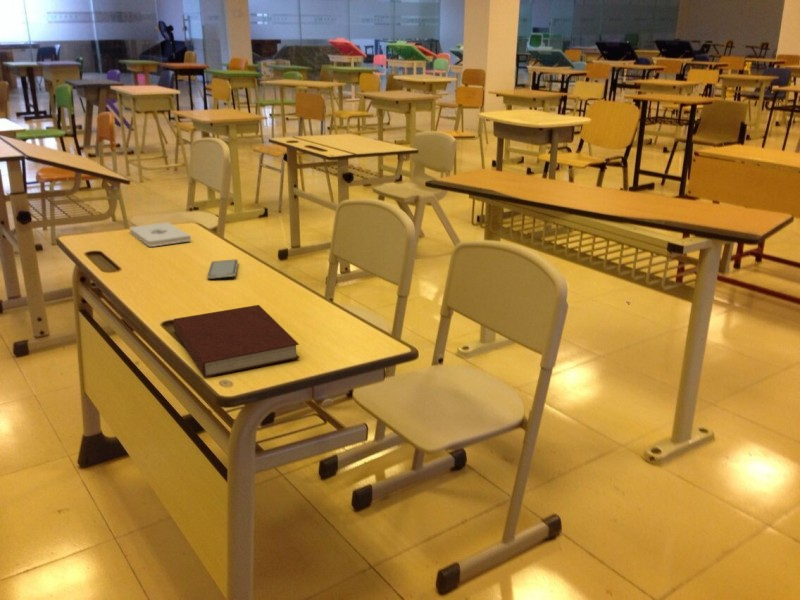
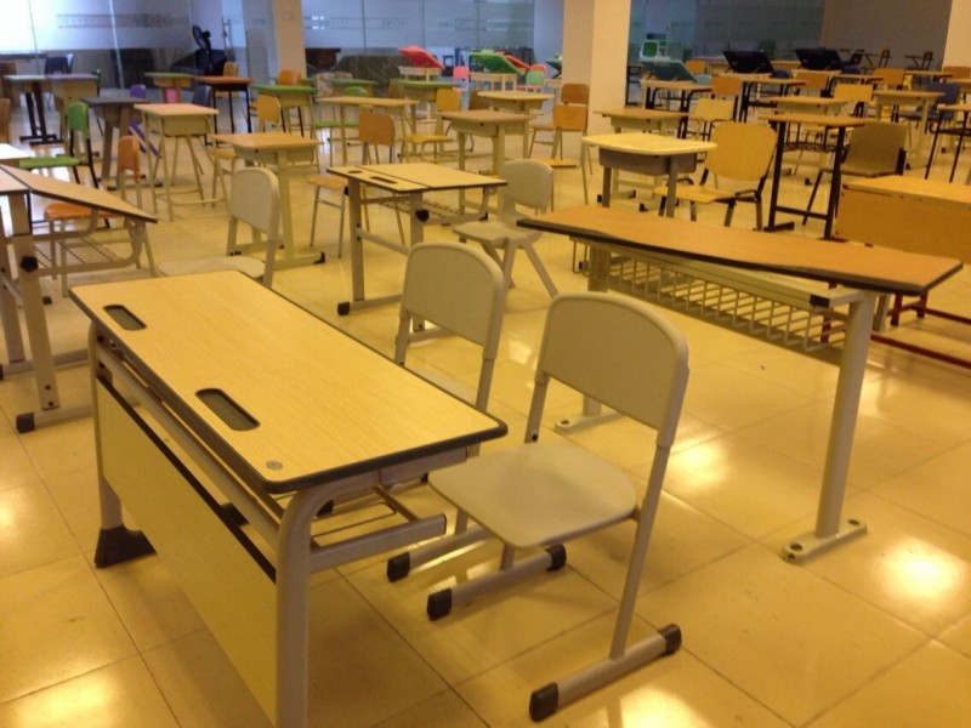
- smartphone [206,258,239,280]
- notebook [172,304,301,379]
- notepad [128,221,192,248]
